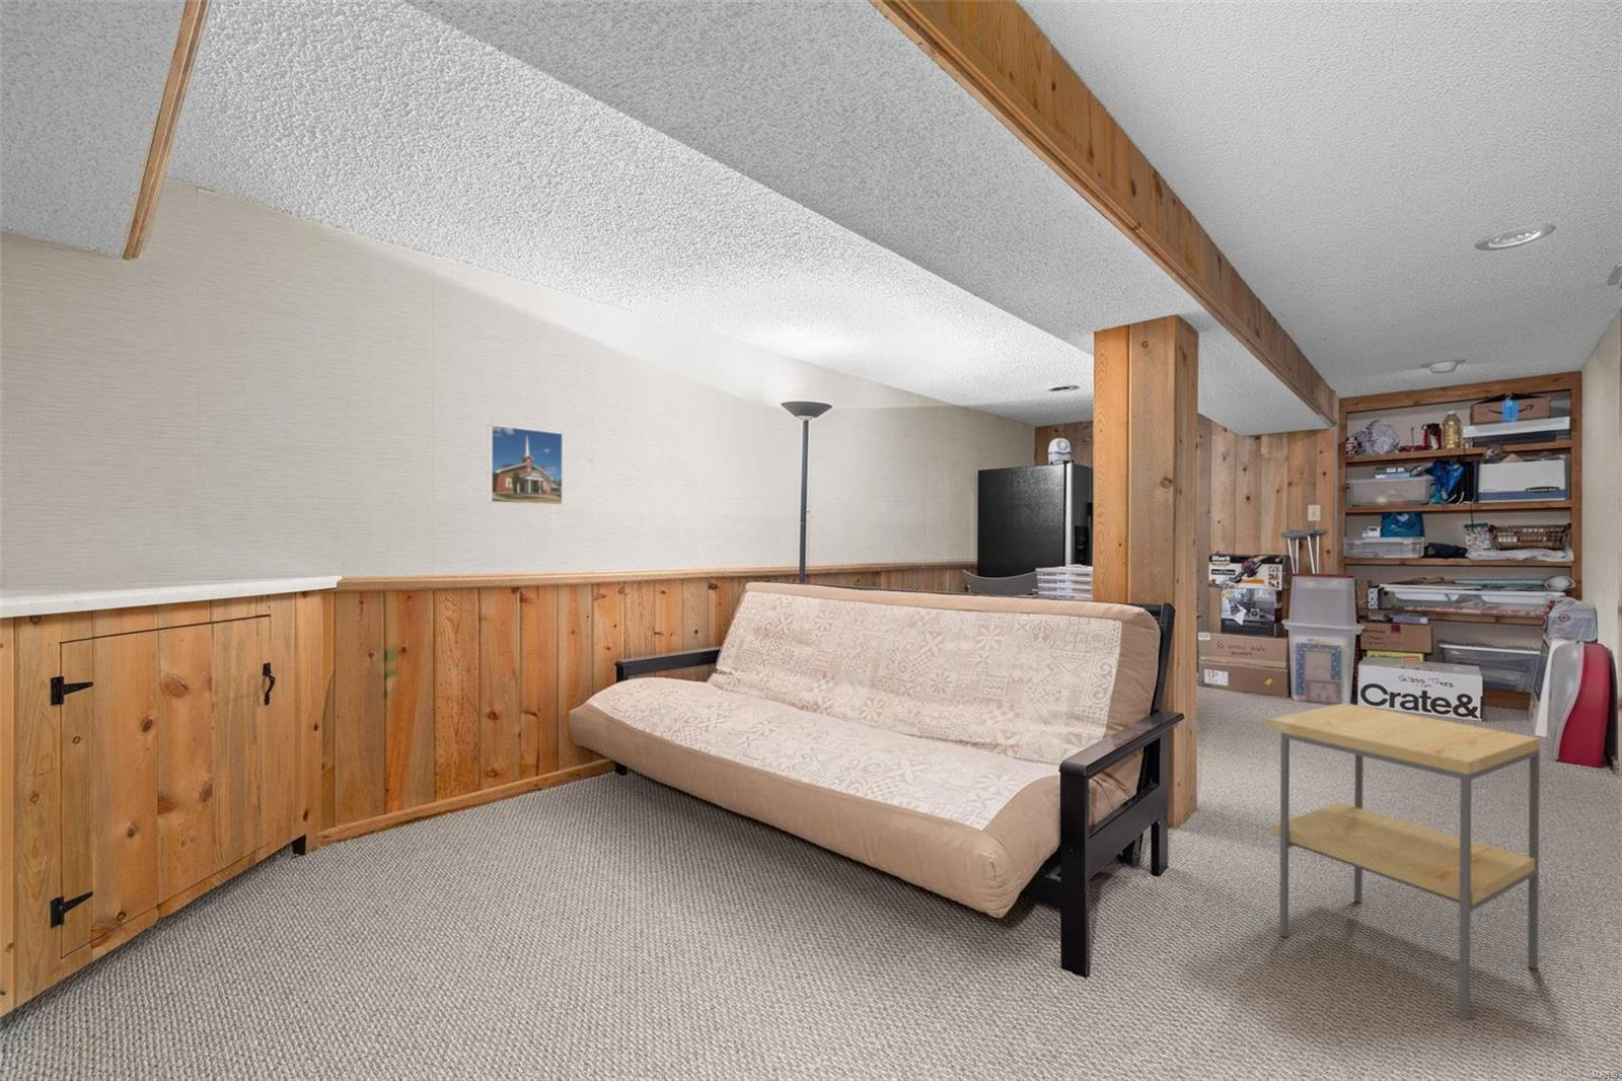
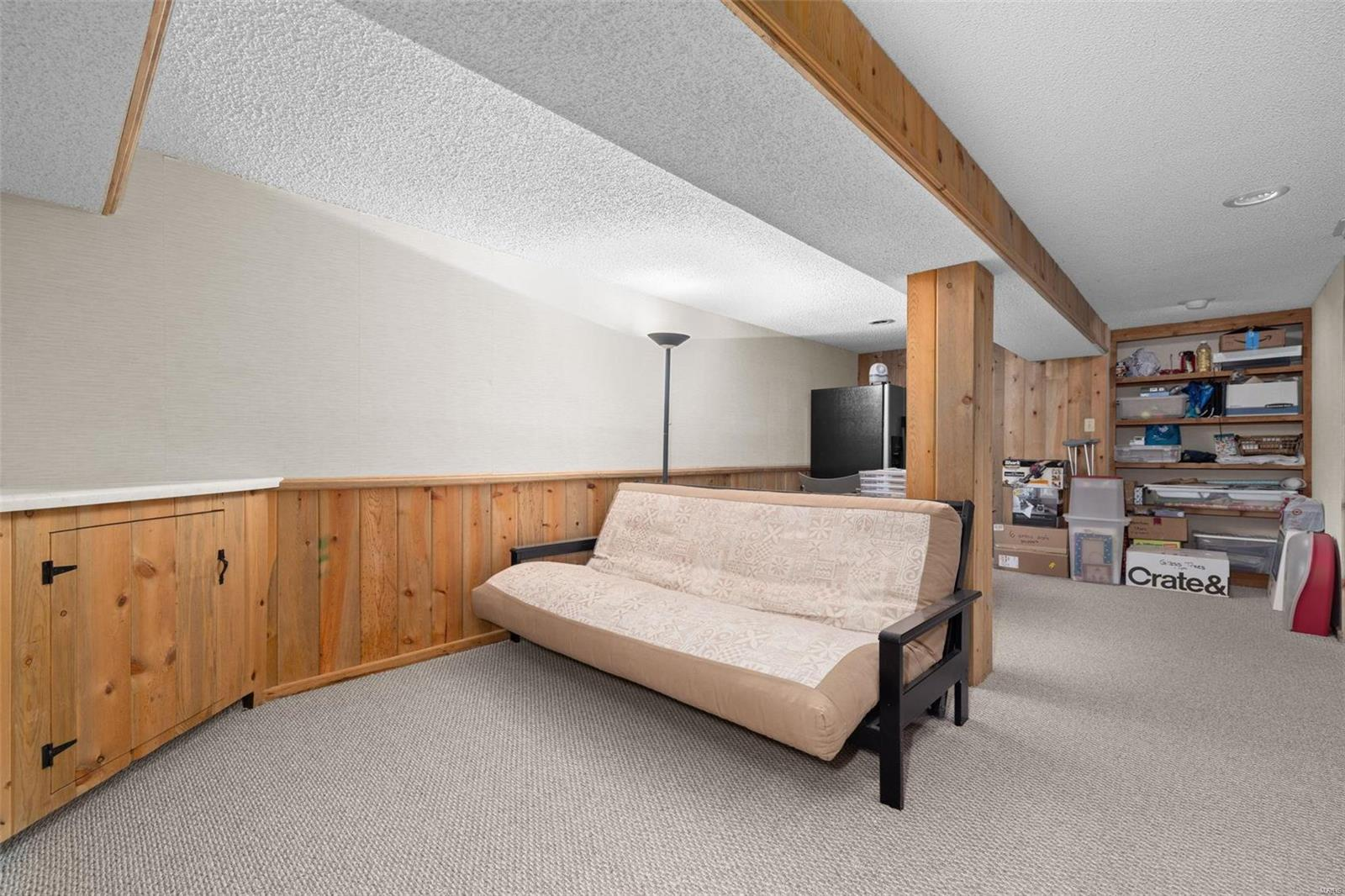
- side table [1266,702,1541,1021]
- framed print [486,422,563,507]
